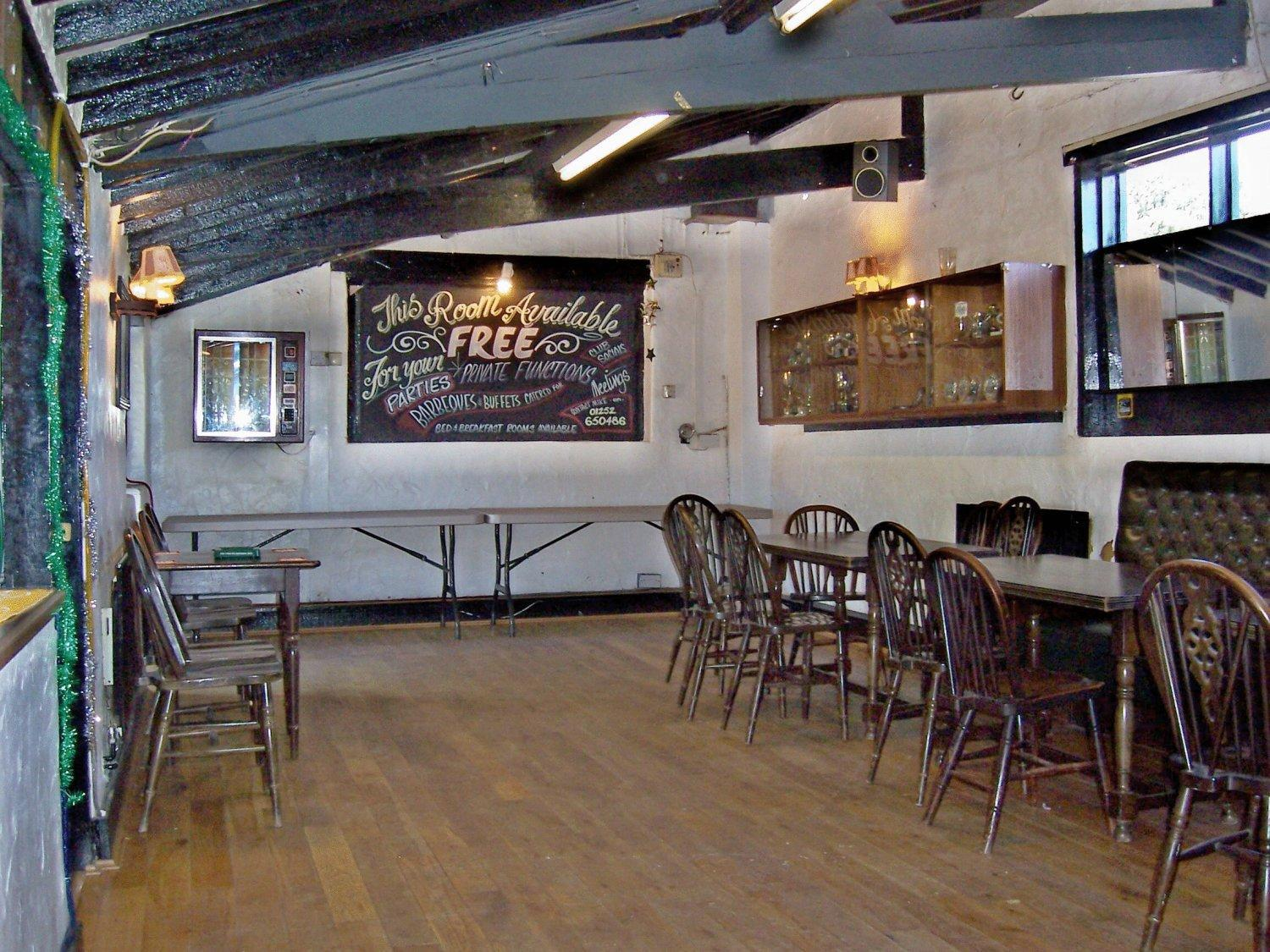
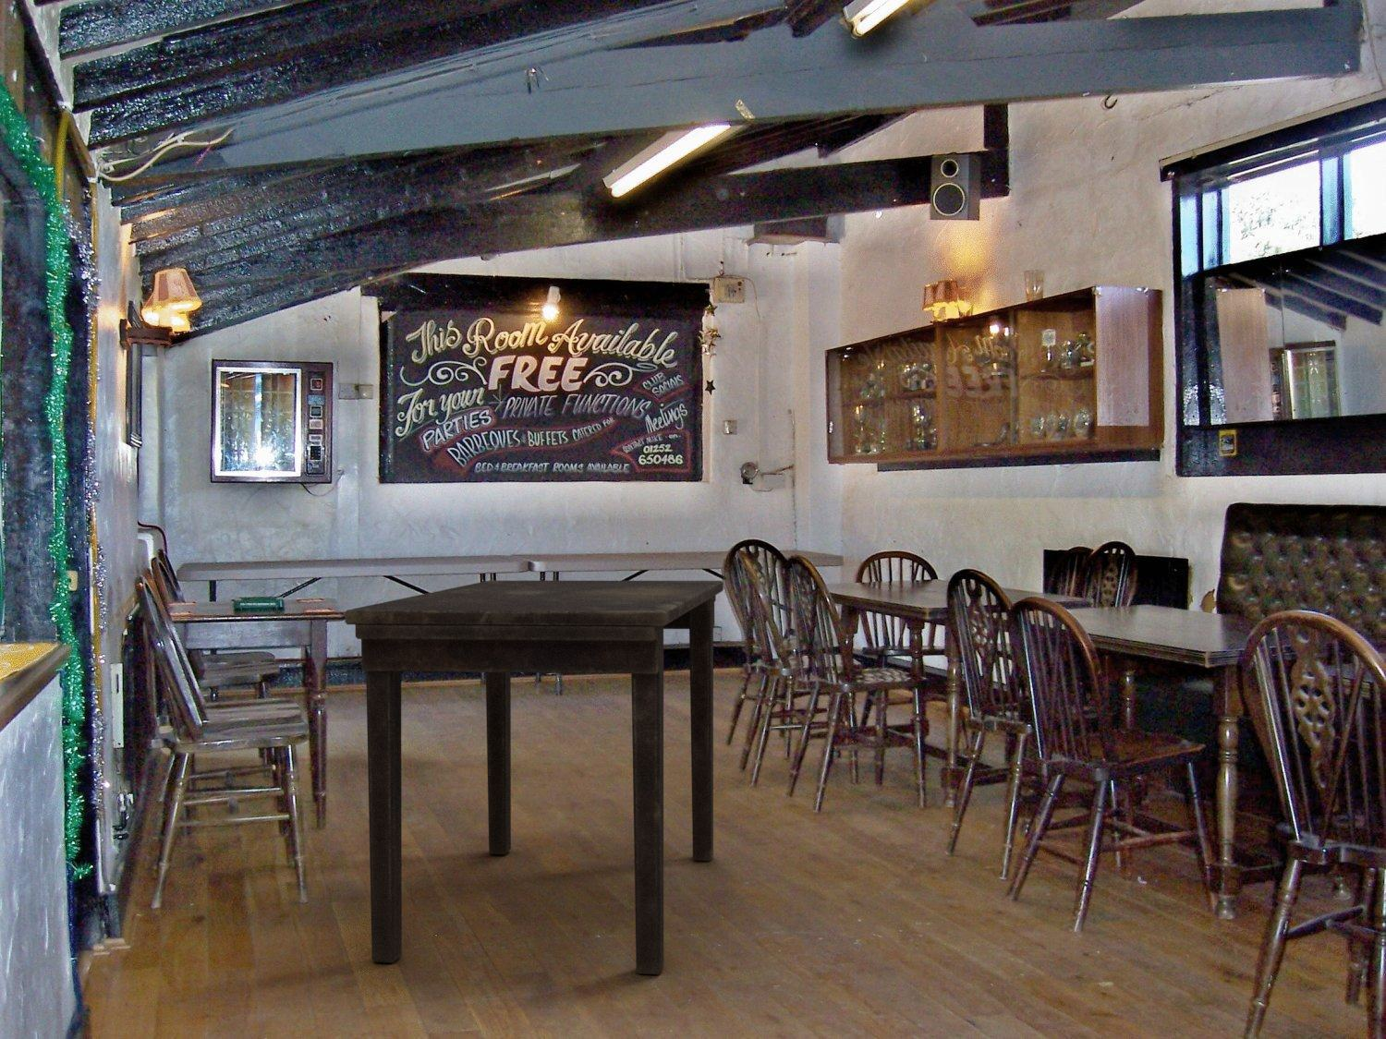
+ dining table [344,580,725,976]
